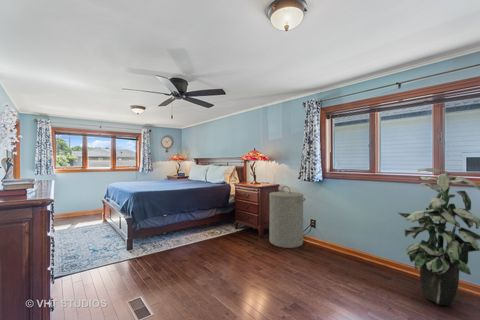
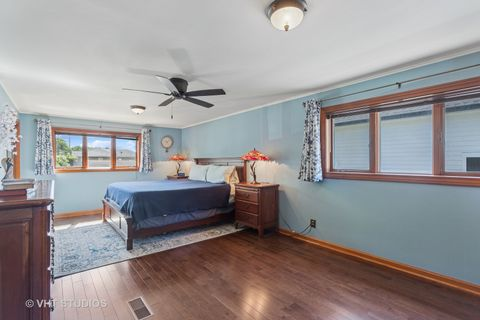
- indoor plant [397,167,480,306]
- laundry hamper [268,185,306,249]
